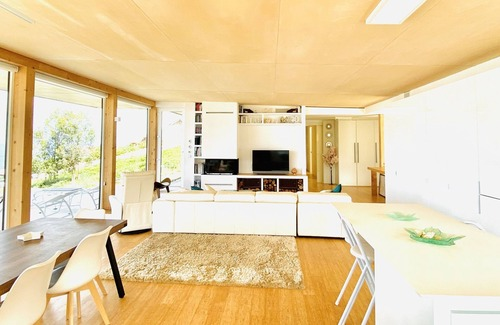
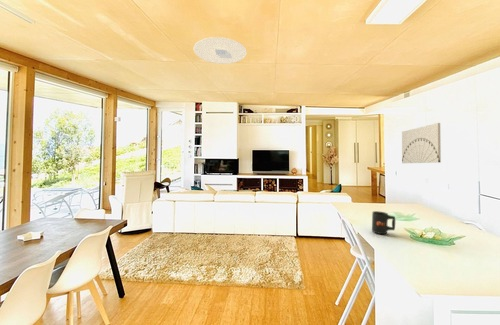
+ wall art [401,122,442,164]
+ mug [371,210,396,235]
+ ceiling light [193,36,248,65]
